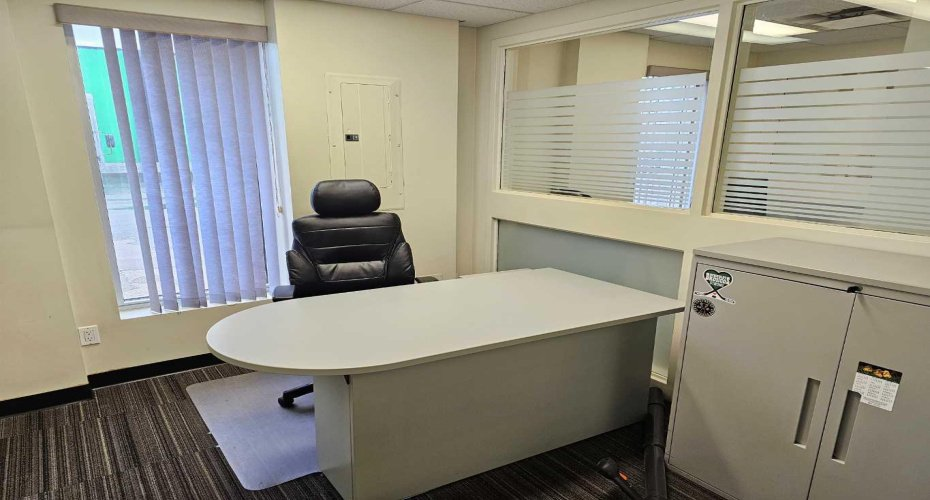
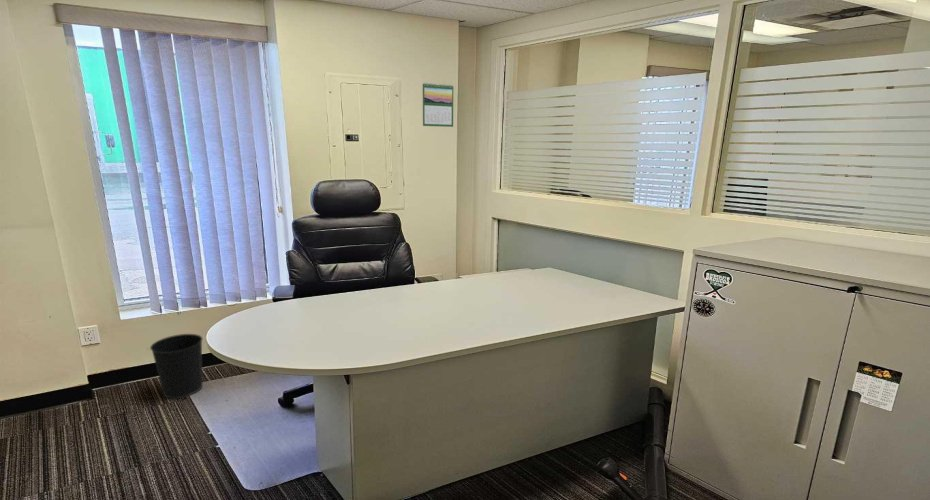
+ calendar [422,82,454,128]
+ wastebasket [149,333,204,399]
